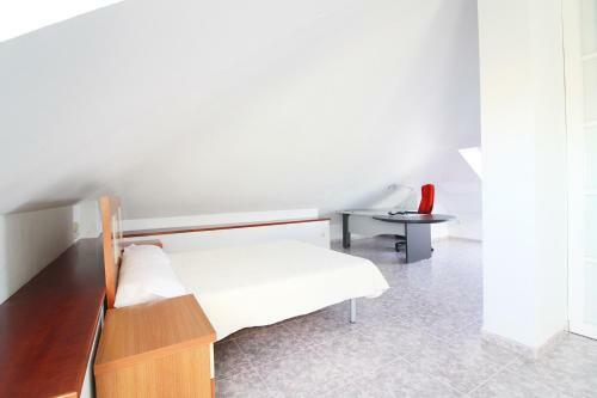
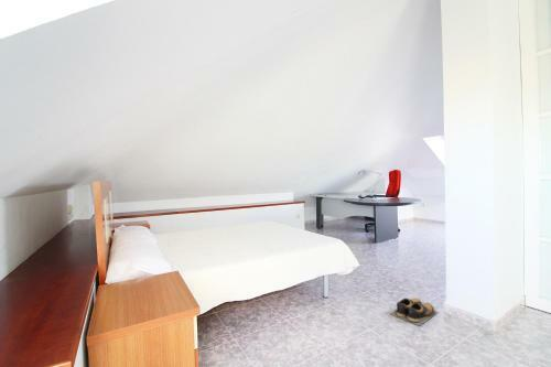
+ shoes [389,296,439,326]
